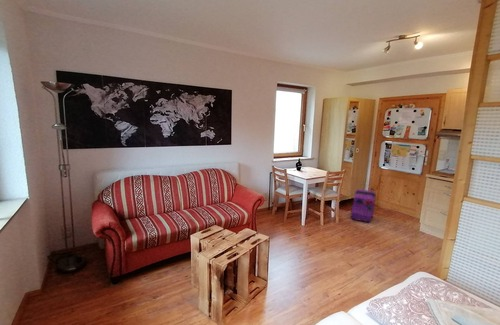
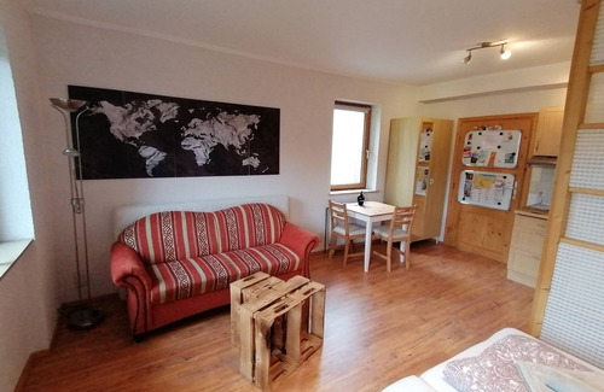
- backpack [350,188,377,223]
